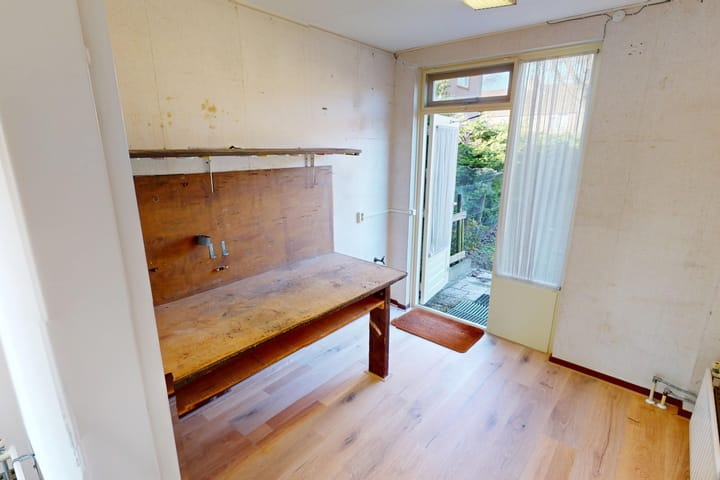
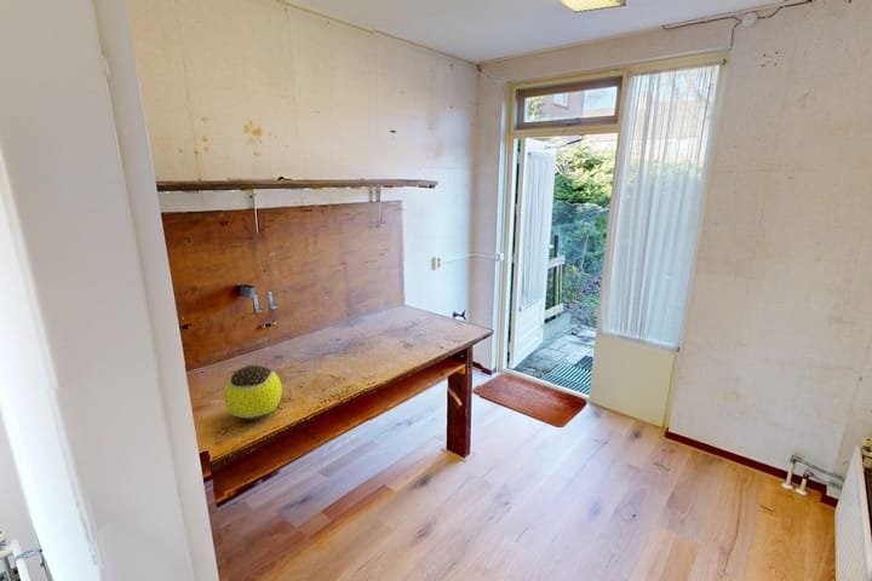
+ decorative ball [223,364,283,421]
